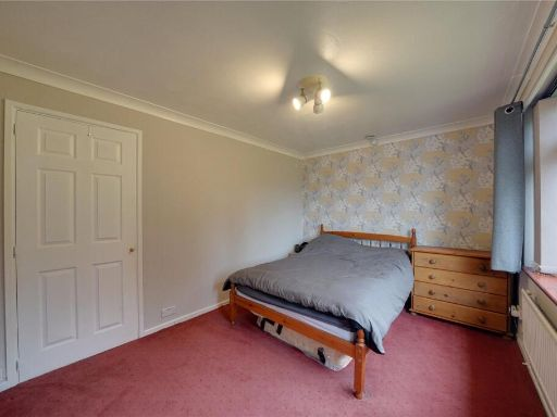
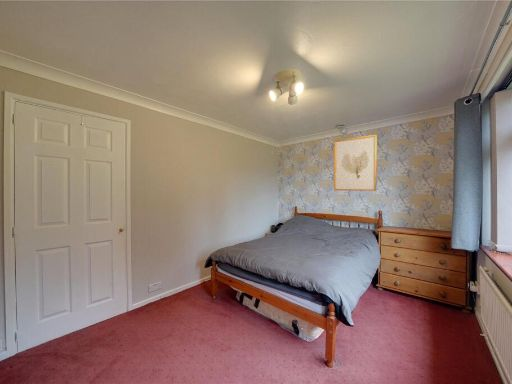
+ wall art [333,134,378,192]
